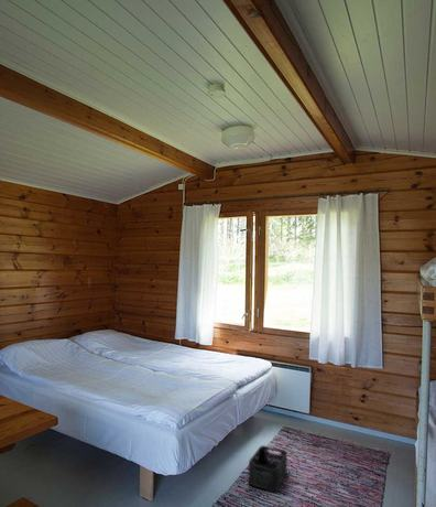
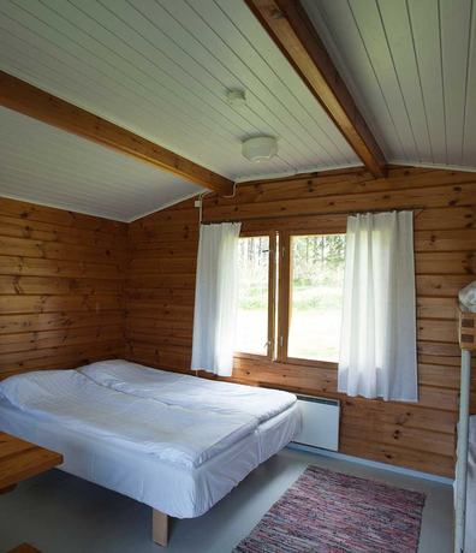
- storage bin [248,444,288,493]
